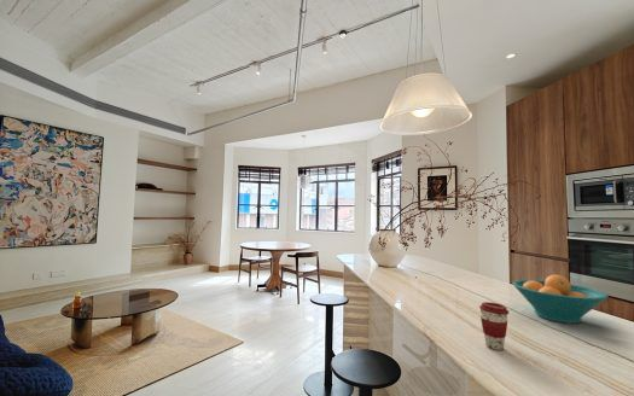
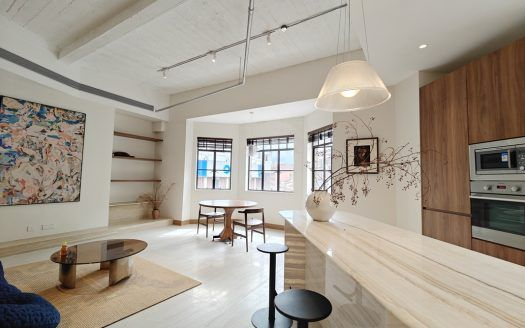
- coffee cup [478,301,510,351]
- fruit bowl [511,273,610,325]
